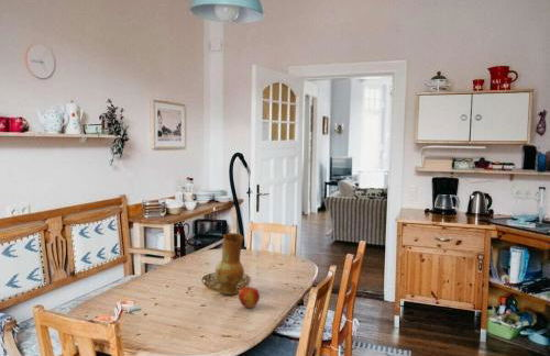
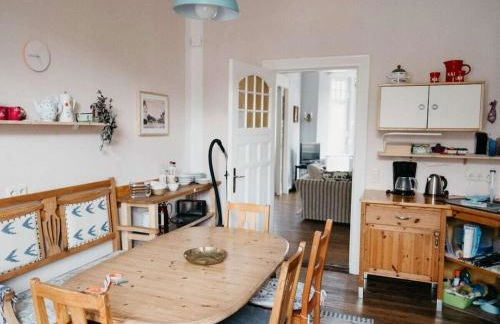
- ceramic jug [215,232,245,296]
- apple [238,283,261,309]
